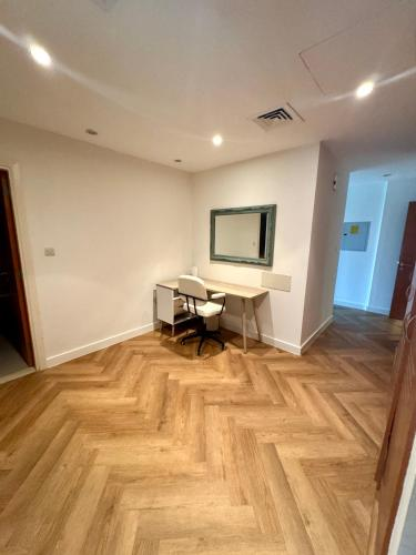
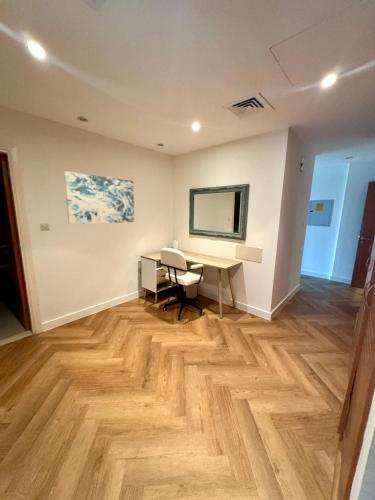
+ wall art [63,170,135,225]
